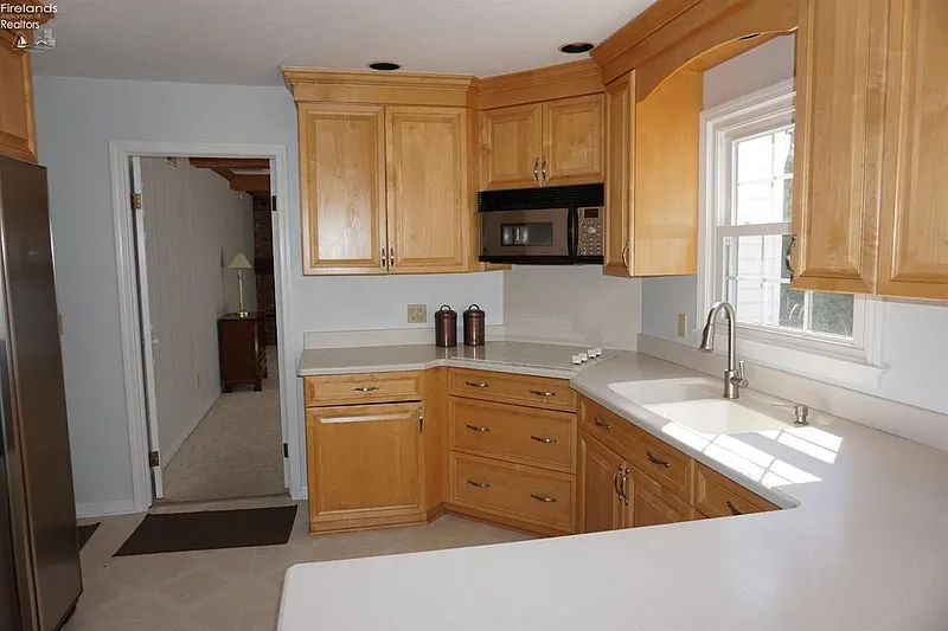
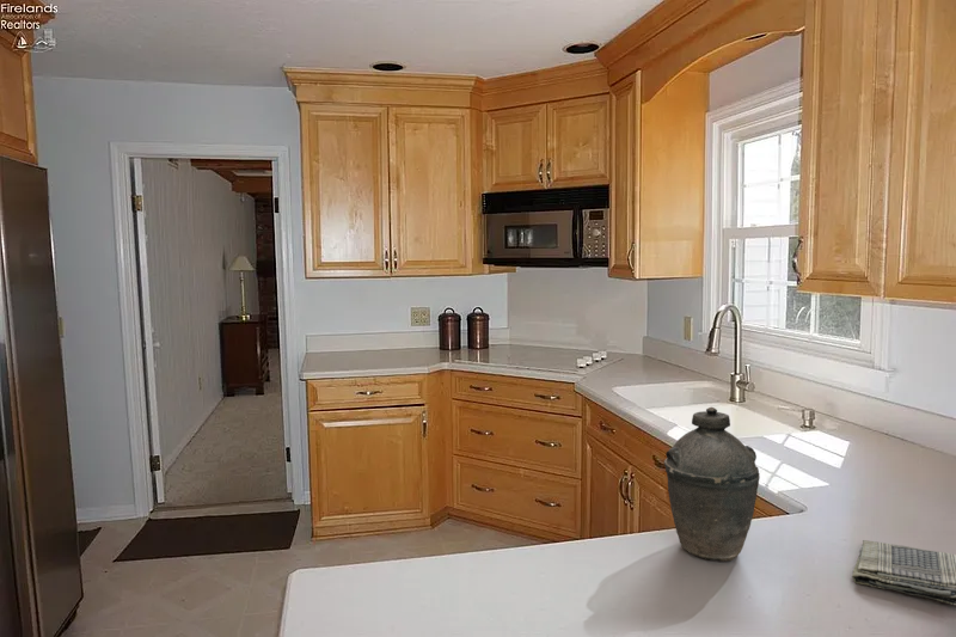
+ kettle [663,406,761,563]
+ dish towel [851,539,956,606]
